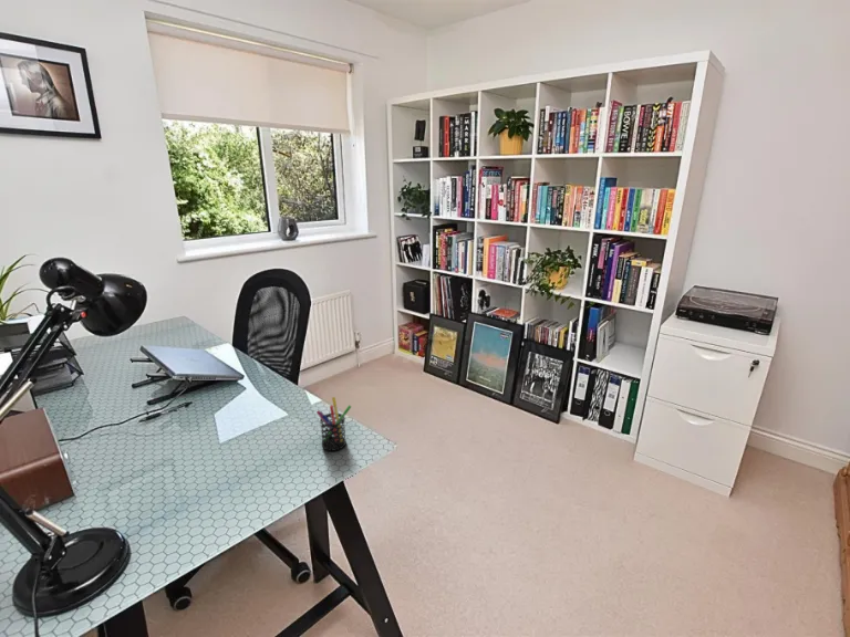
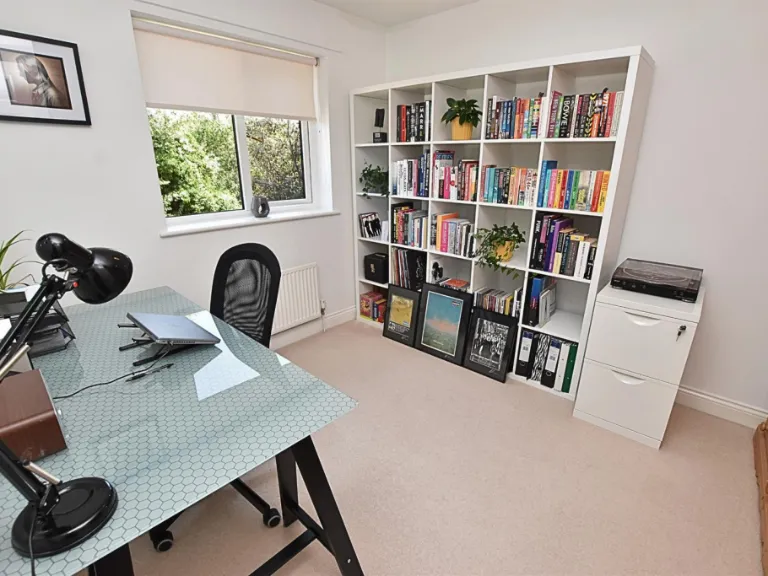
- pen holder [315,396,352,452]
